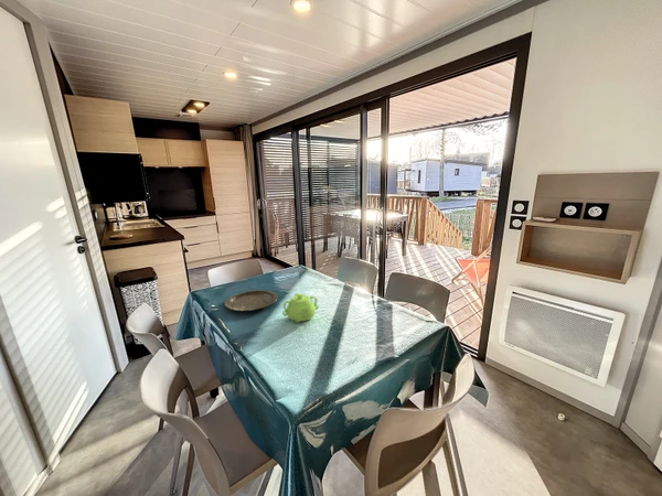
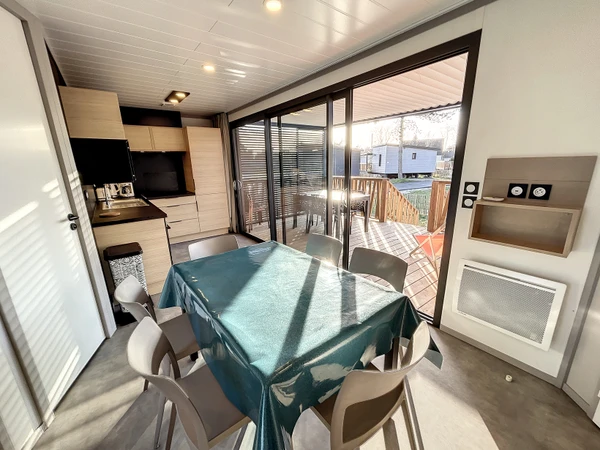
- teapot [281,292,320,324]
- plate [224,289,279,312]
